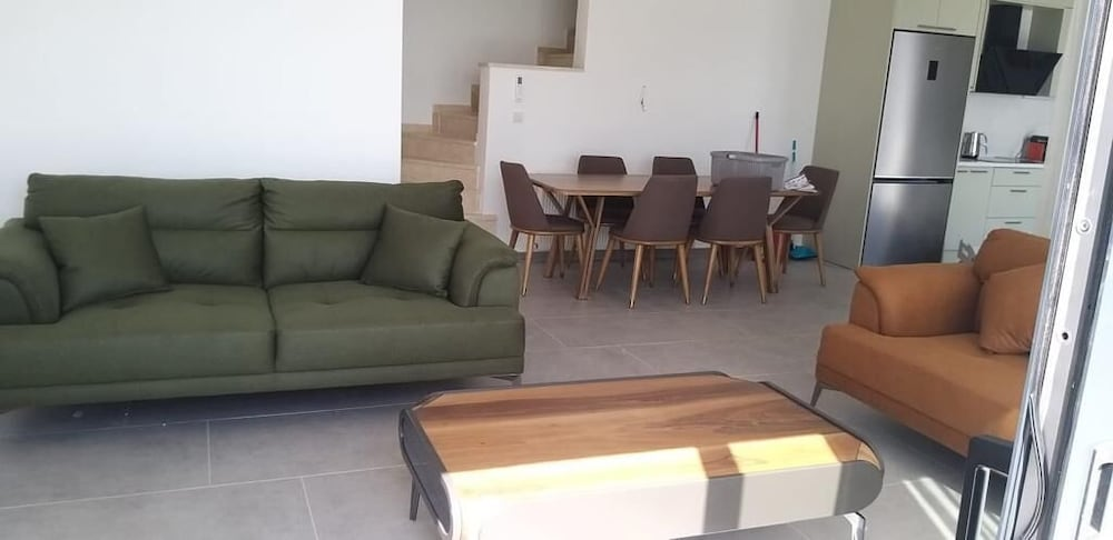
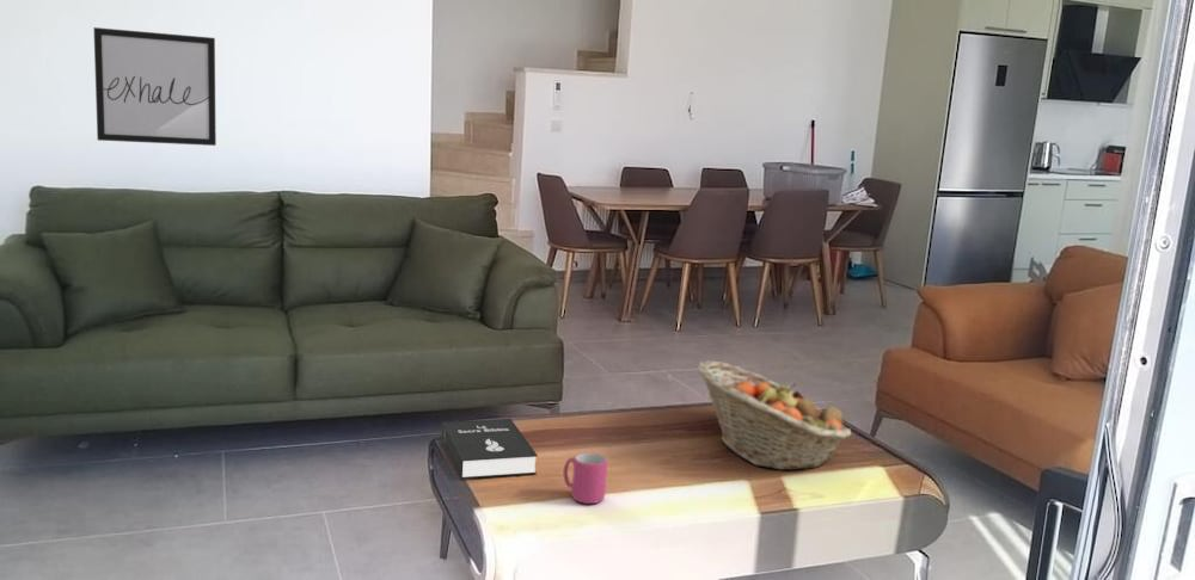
+ fruit basket [697,359,852,471]
+ wall art [92,26,217,147]
+ booklet [441,418,539,480]
+ mug [563,452,608,505]
